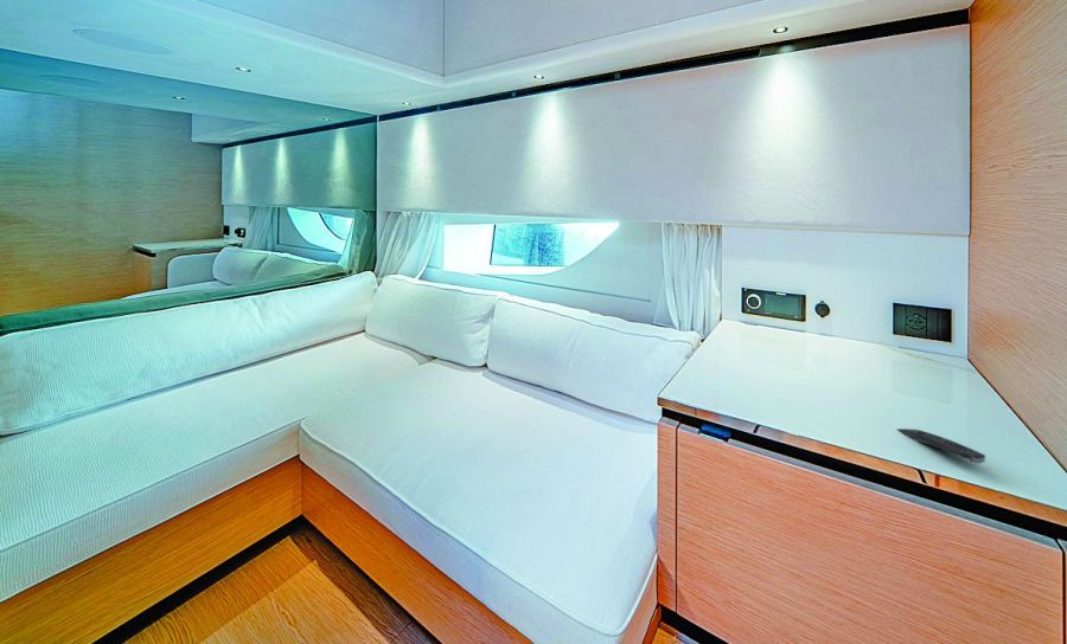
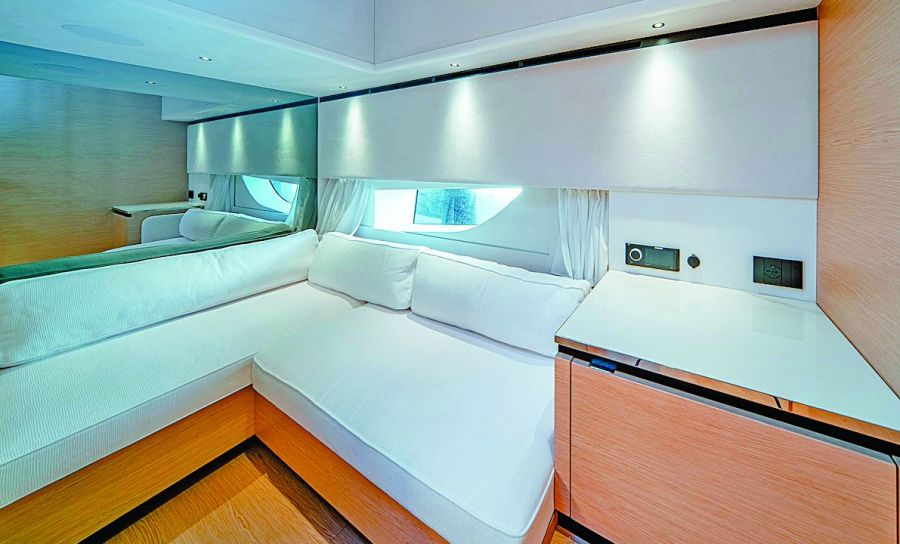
- remote control [896,427,986,464]
